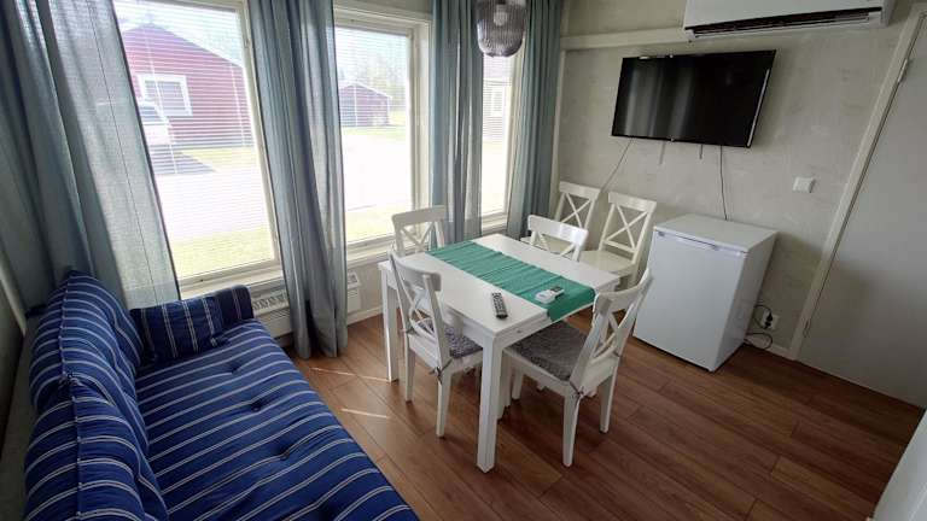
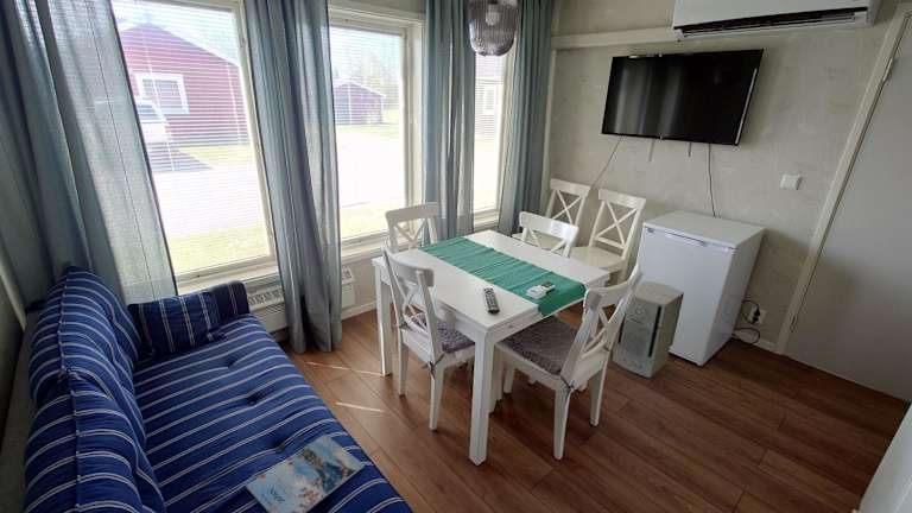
+ air purifier [612,280,685,379]
+ magazine [245,433,366,513]
